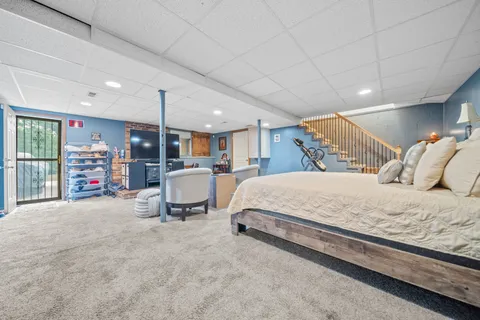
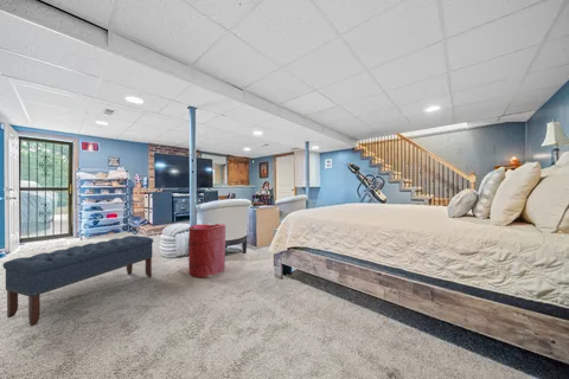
+ bench [2,235,154,327]
+ laundry hamper [187,223,226,278]
